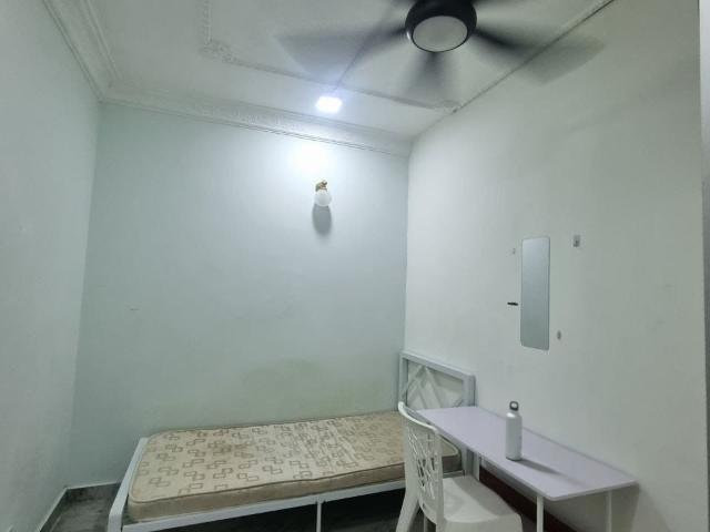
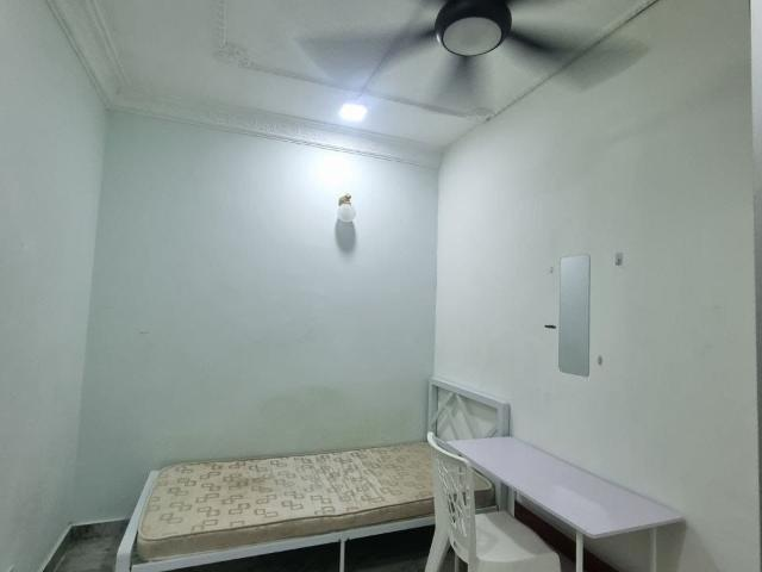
- water bottle [504,400,524,461]
